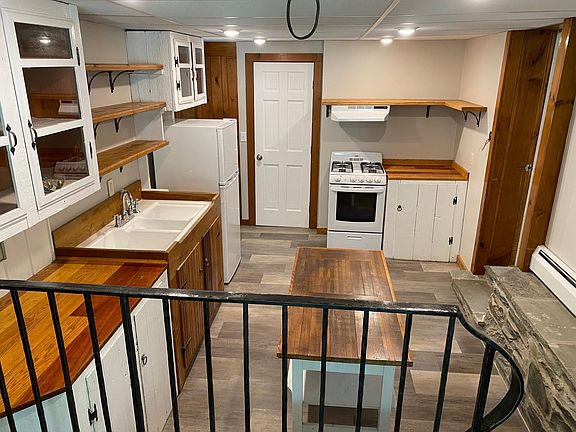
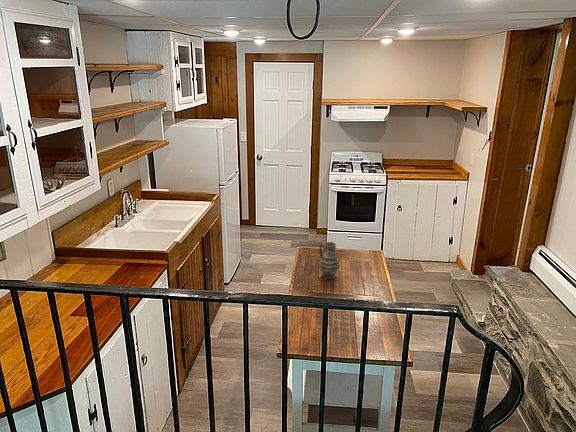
+ vase [318,241,340,280]
